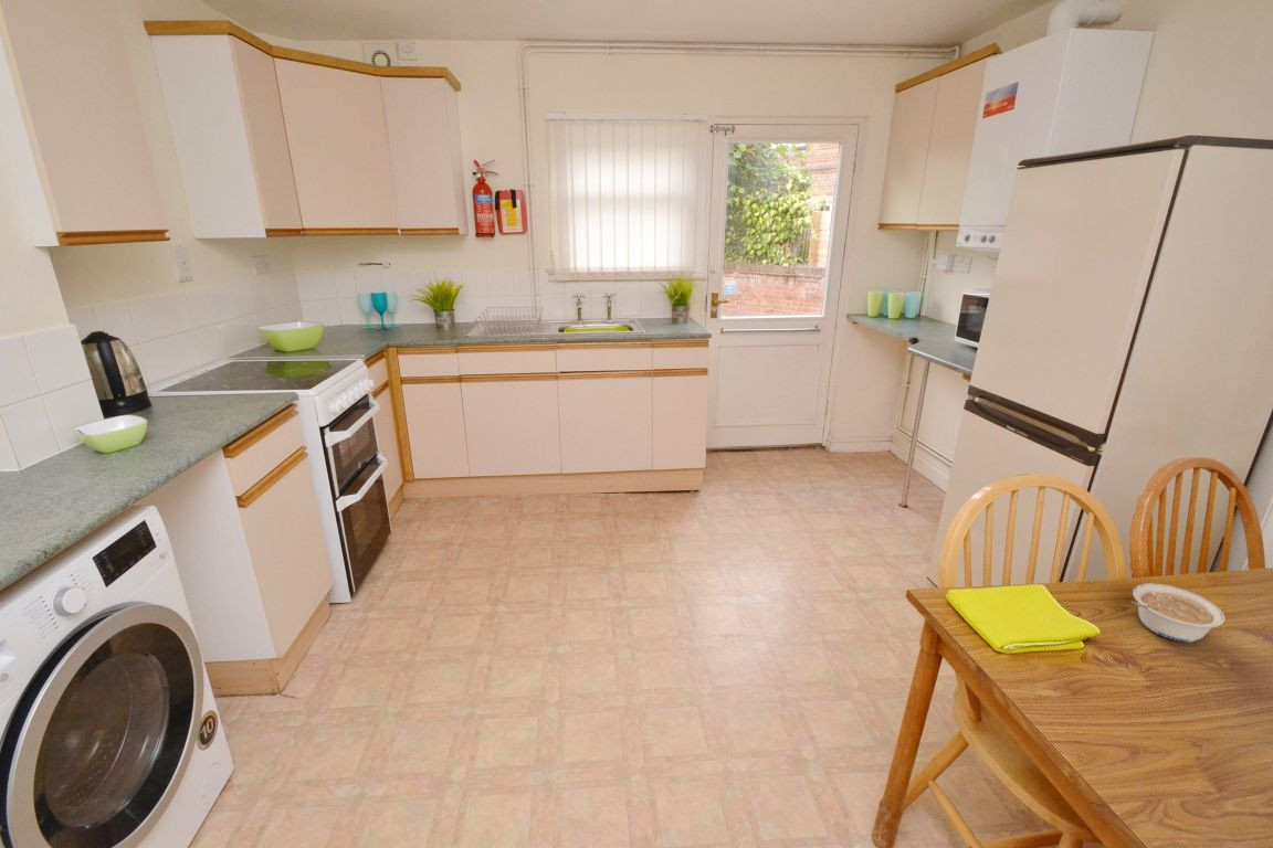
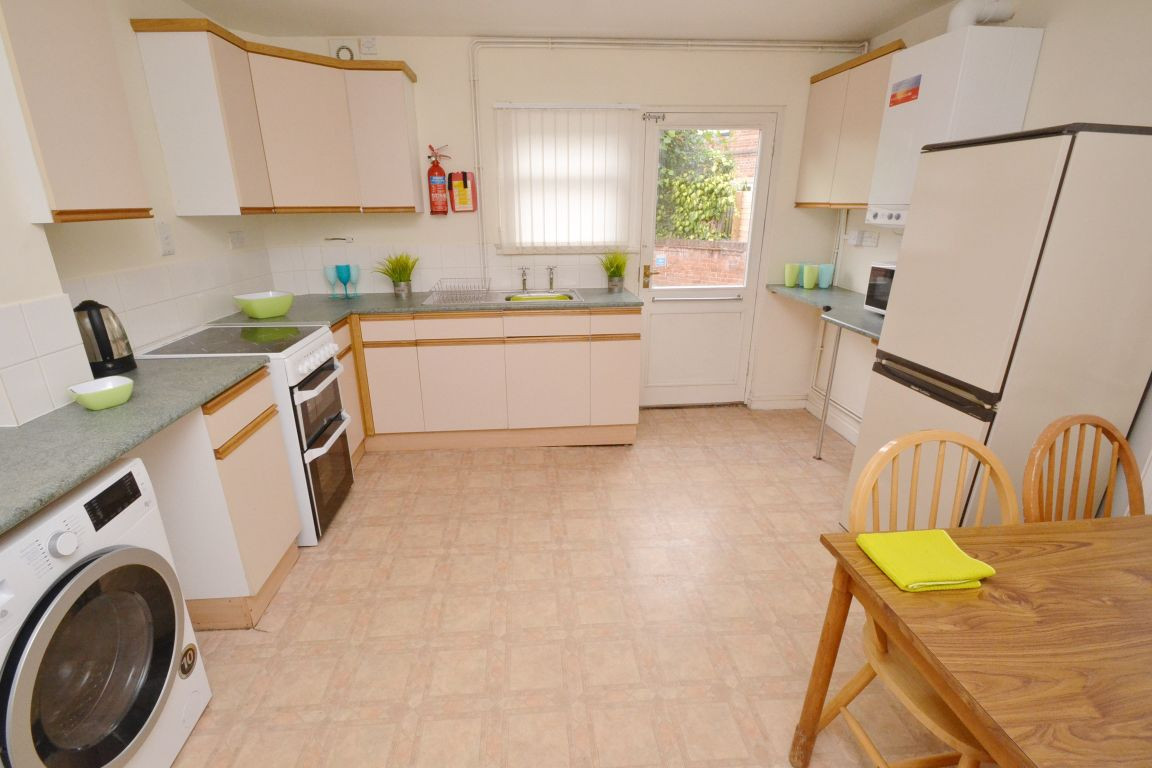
- legume [1132,582,1227,644]
